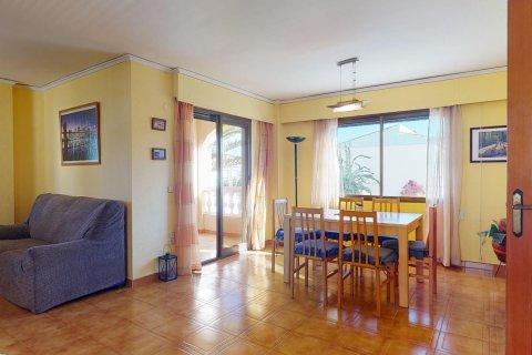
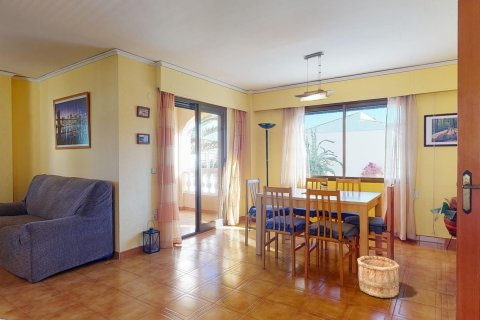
+ wooden bucket [356,255,400,299]
